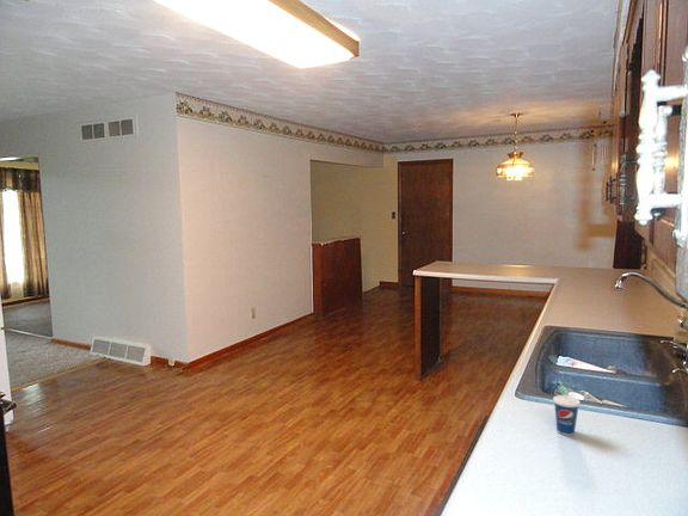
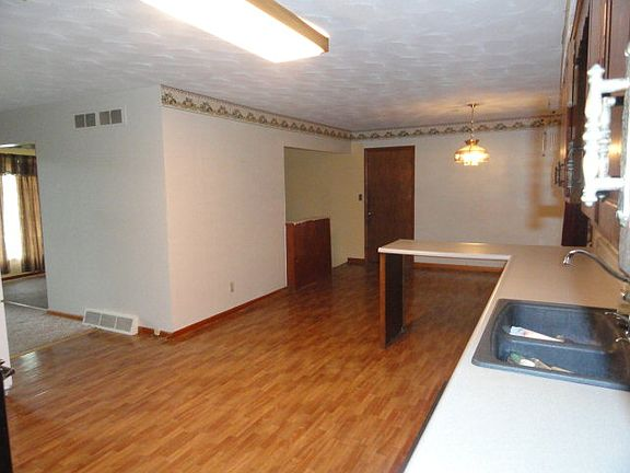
- cup [552,380,582,436]
